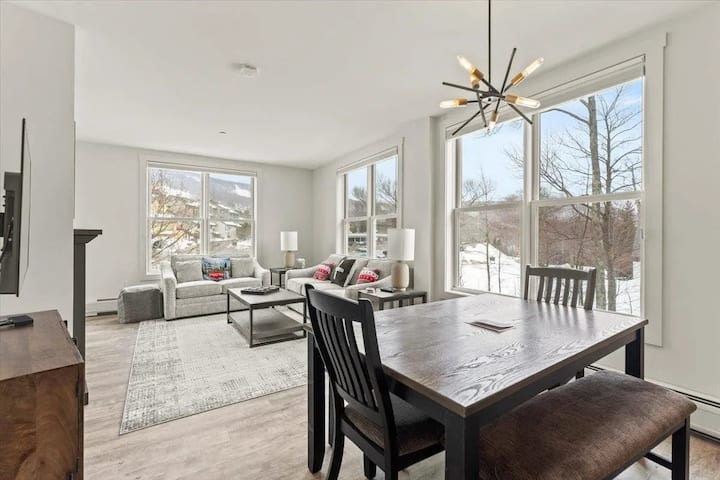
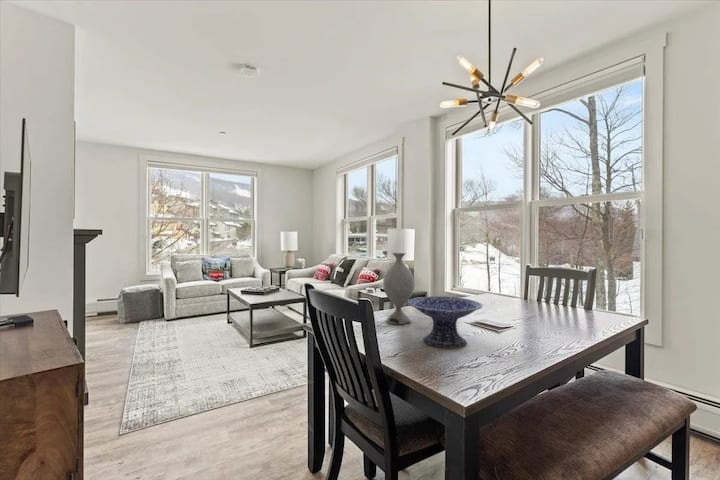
+ decorative bowl [408,295,484,349]
+ decorative vase [382,252,415,325]
